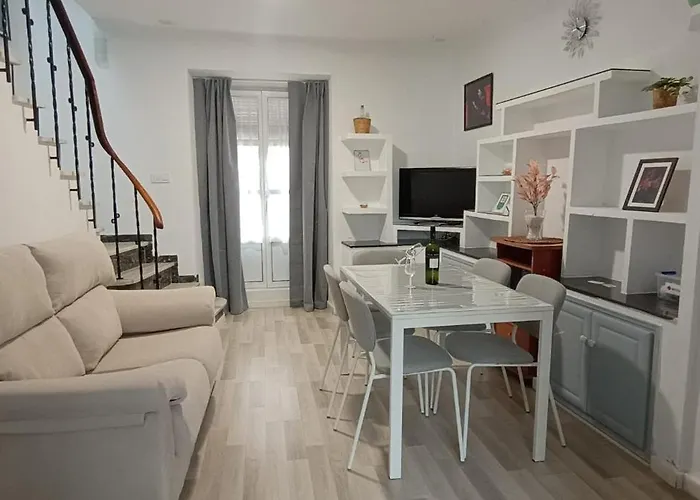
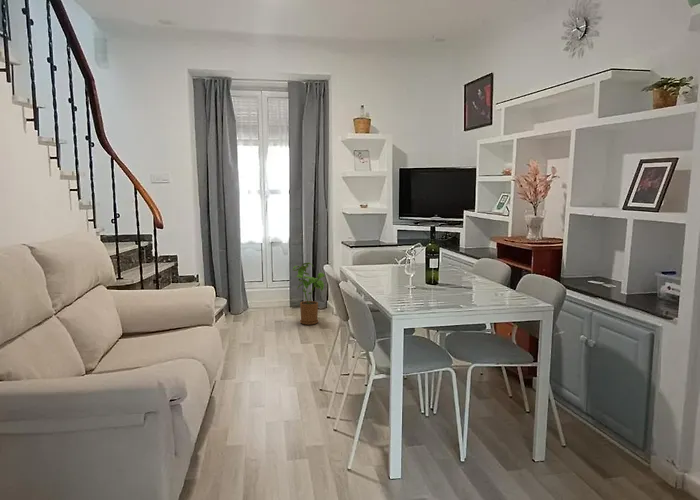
+ house plant [292,262,326,326]
